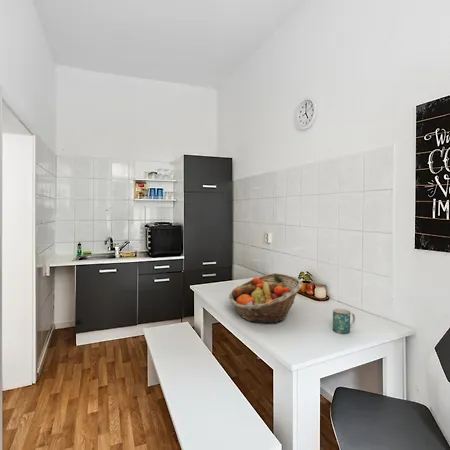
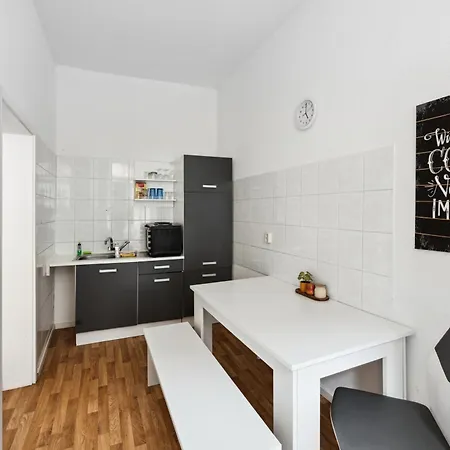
- mug [332,308,356,335]
- fruit basket [228,272,303,324]
